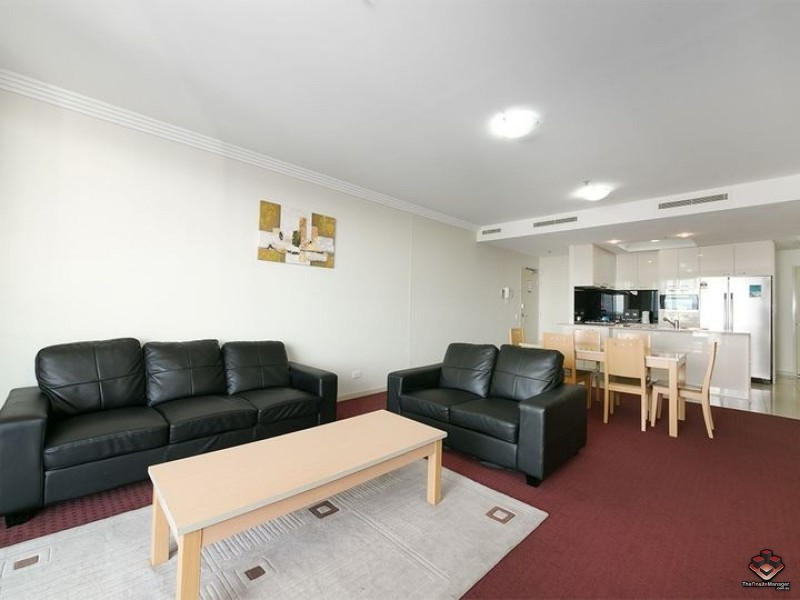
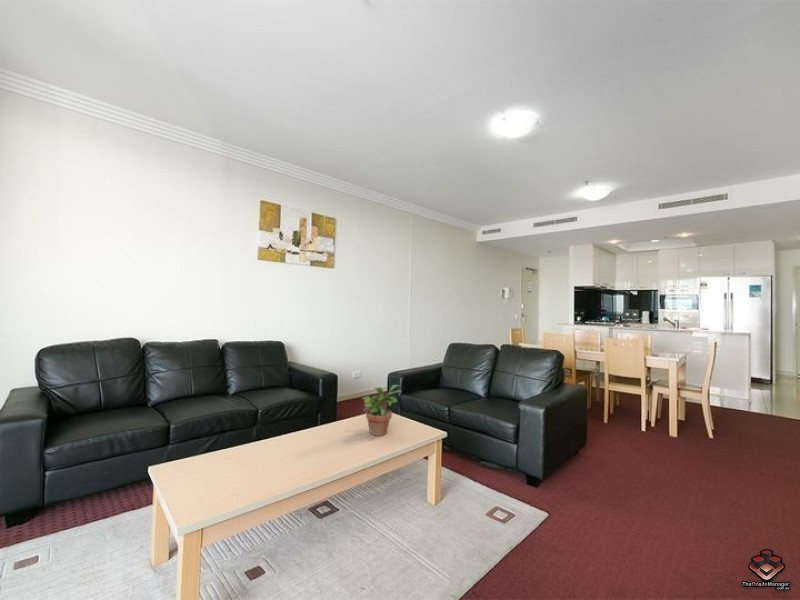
+ potted plant [361,384,402,437]
